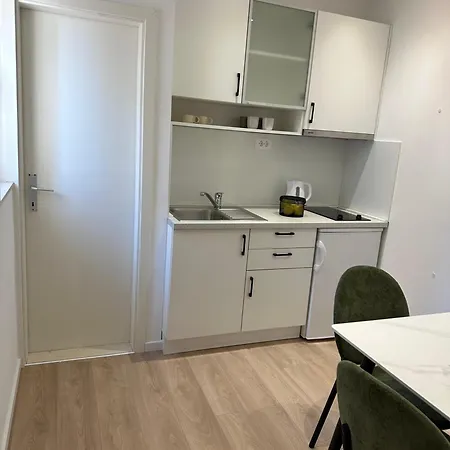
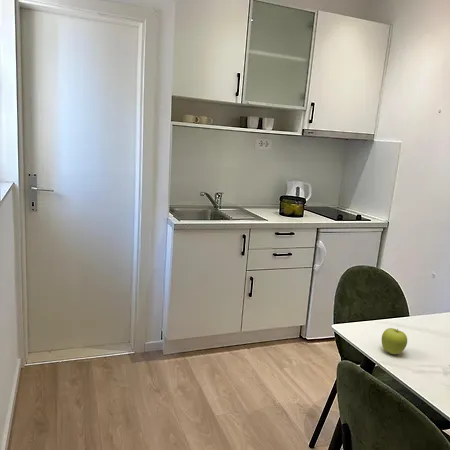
+ fruit [381,327,408,355]
